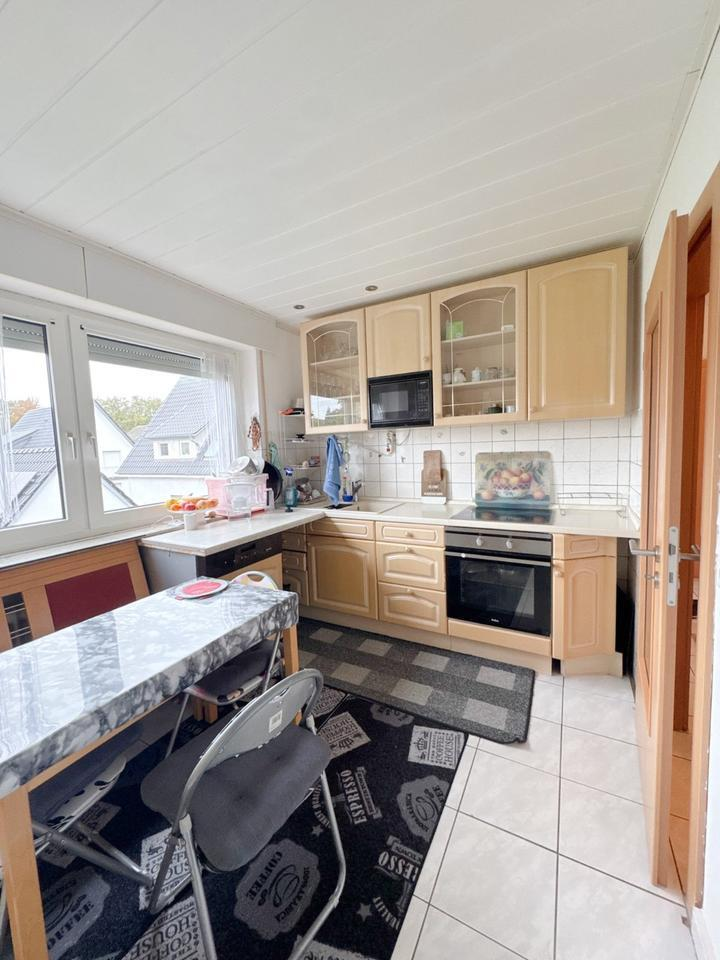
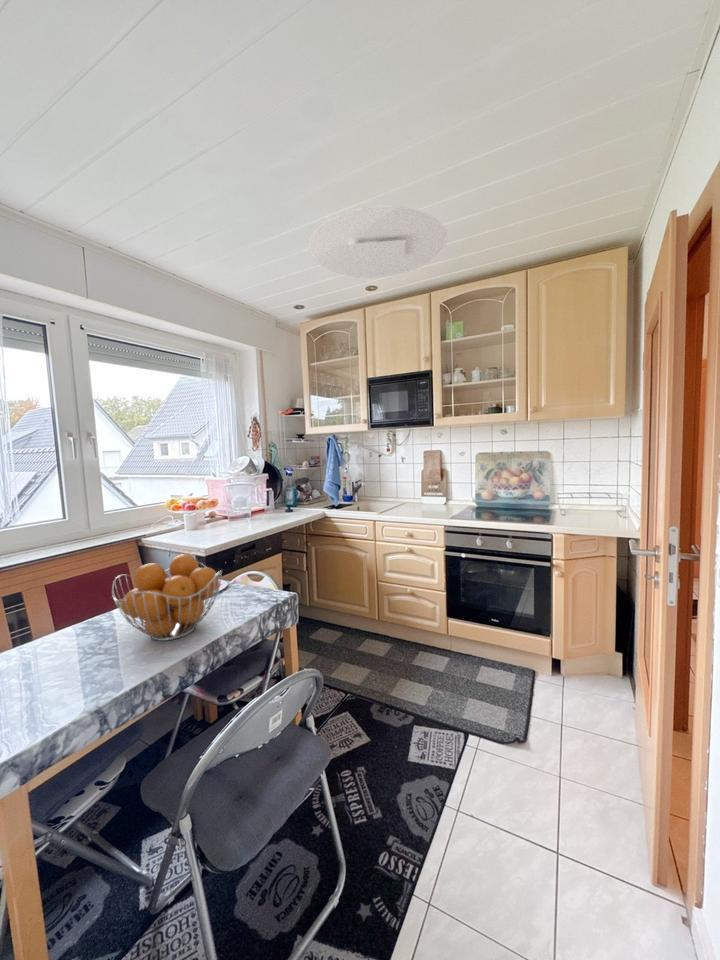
+ ceiling light [308,205,448,279]
+ fruit basket [111,553,223,642]
